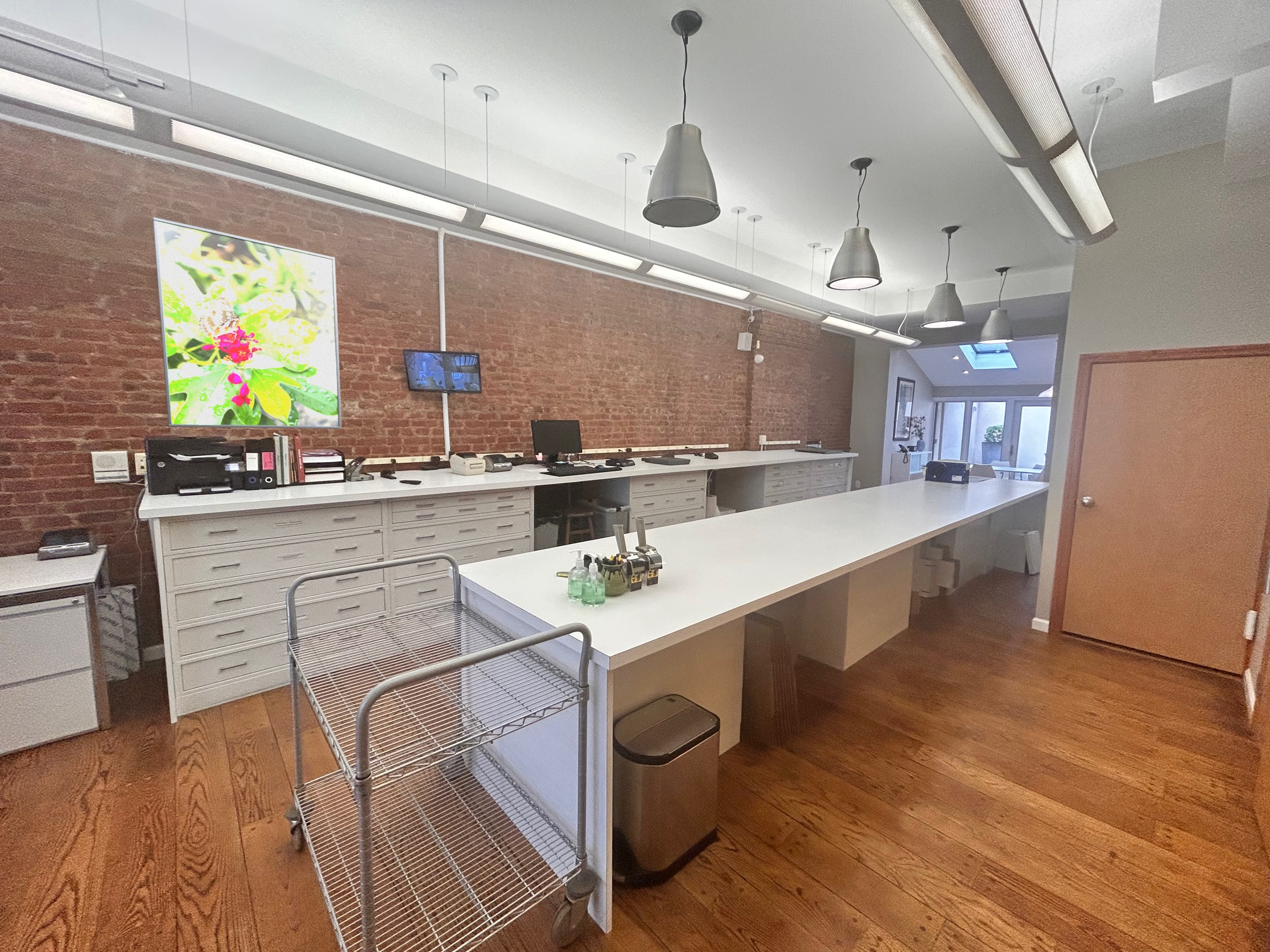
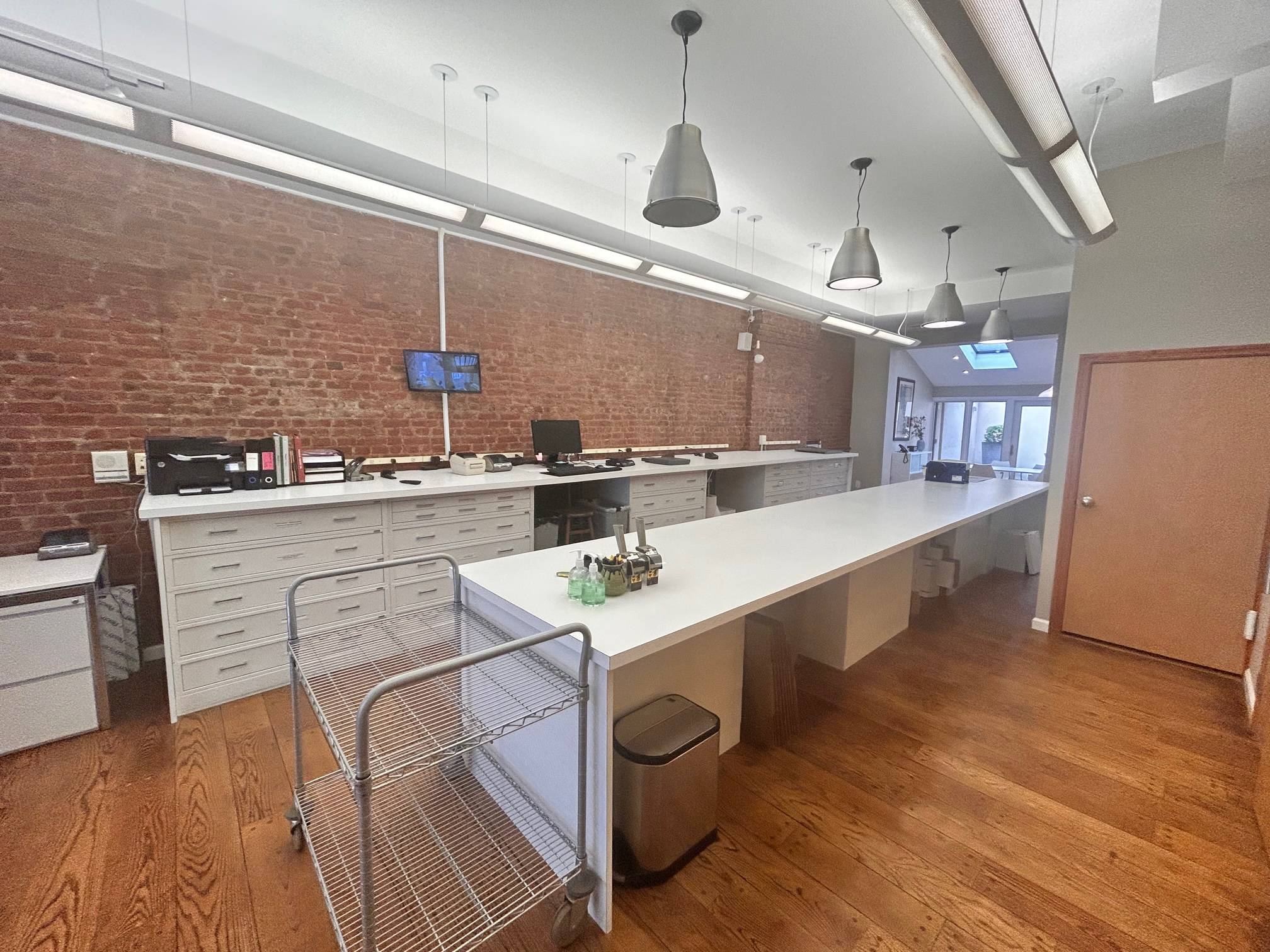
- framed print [152,217,342,429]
